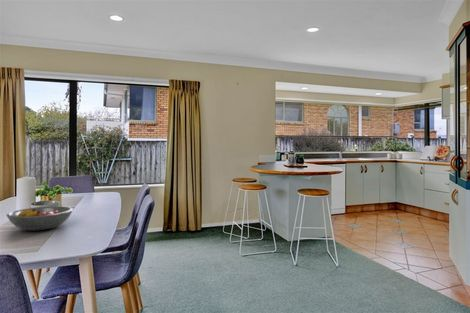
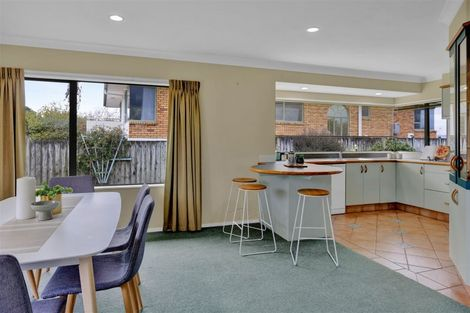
- fruit bowl [5,205,74,231]
